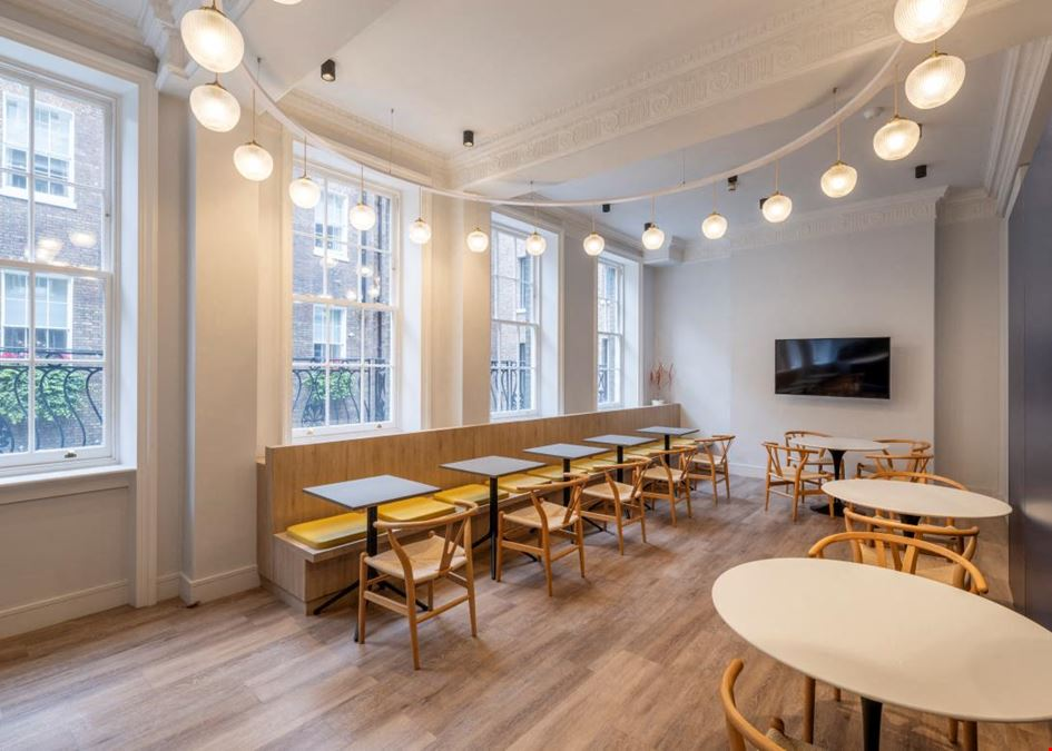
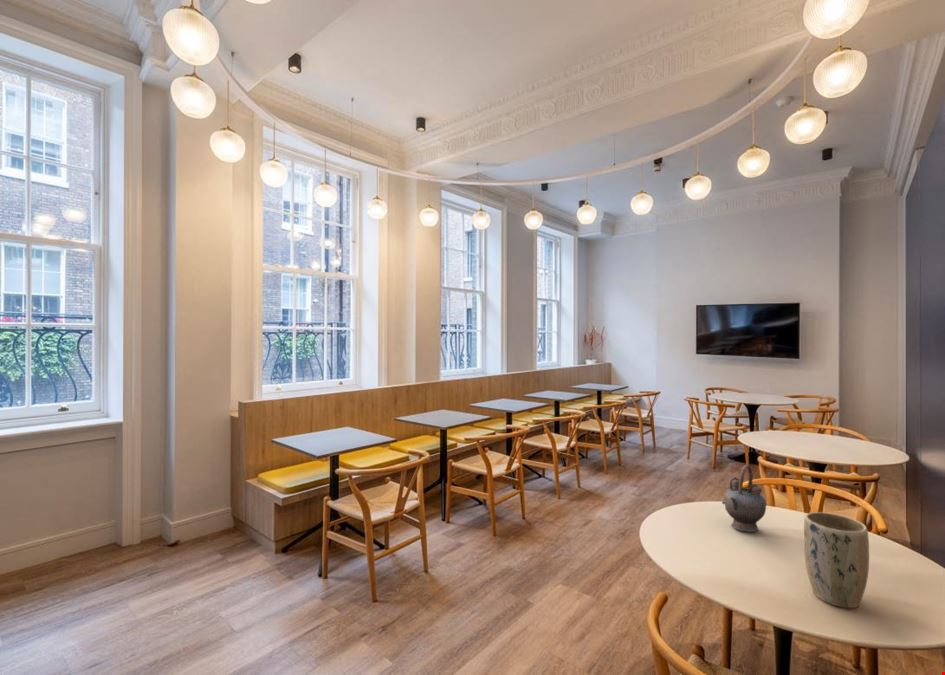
+ plant pot [803,511,870,609]
+ teapot [721,464,767,533]
